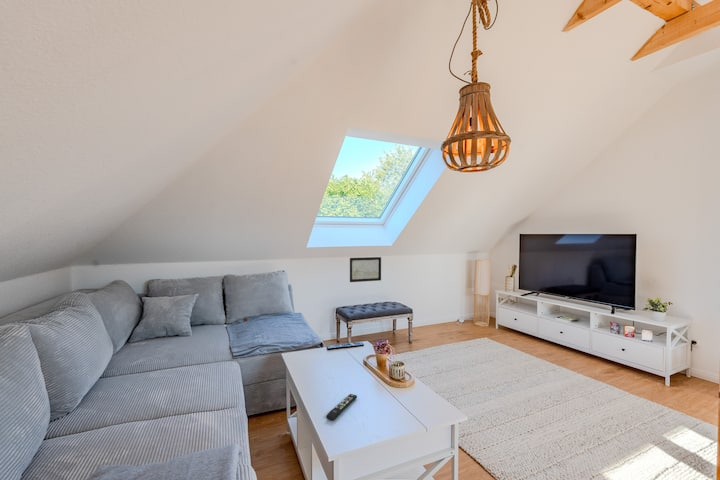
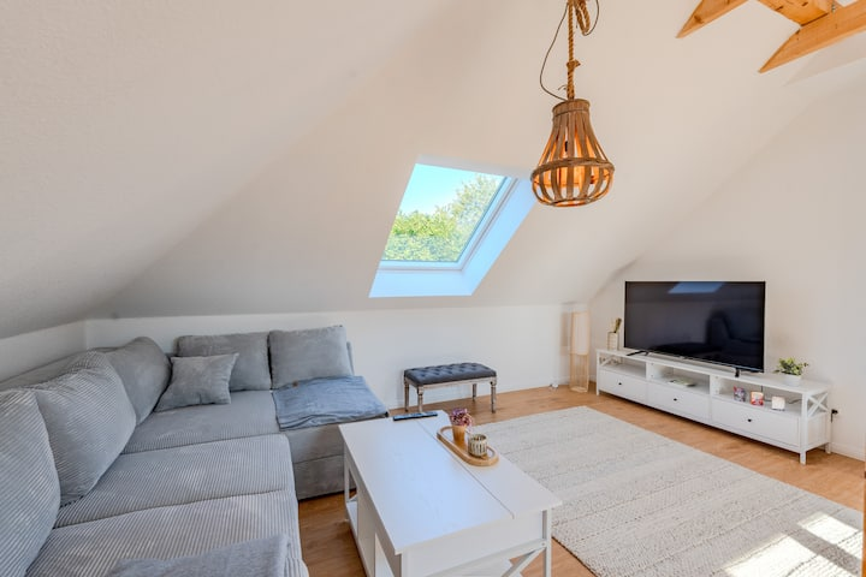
- wall art [349,256,382,283]
- remote control [325,393,358,422]
